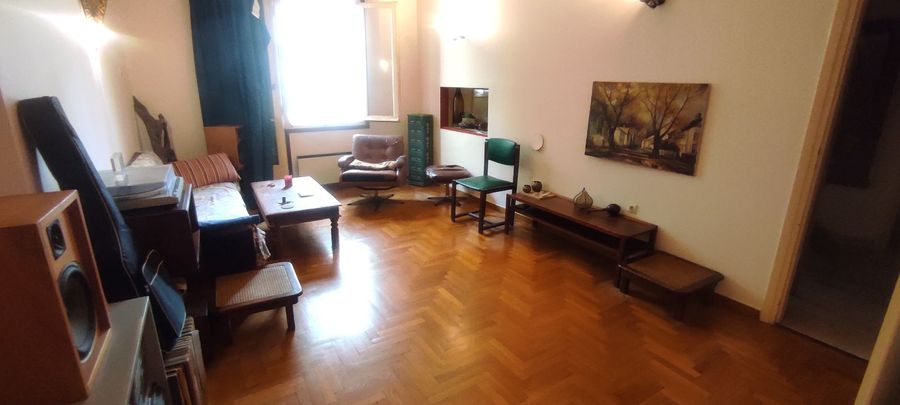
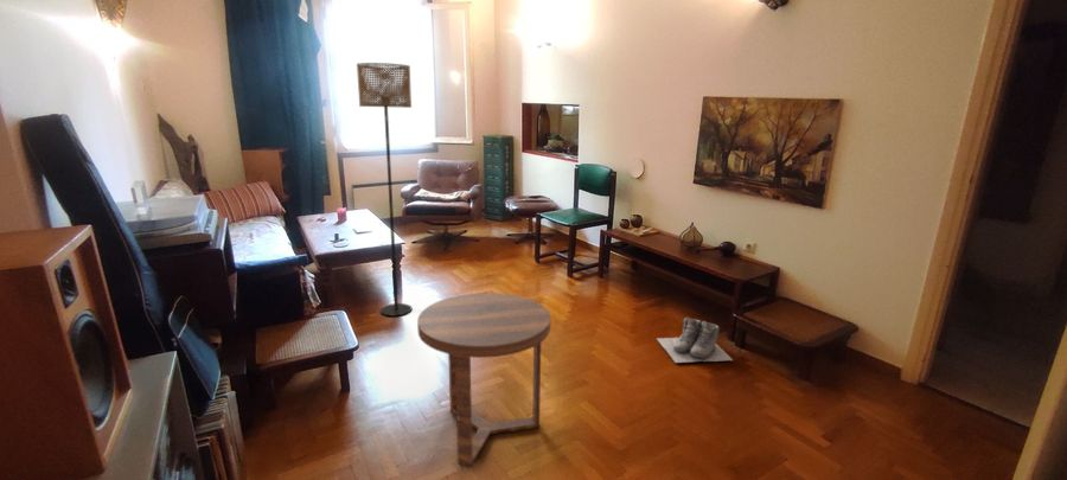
+ floor lamp [356,62,413,318]
+ side table [416,292,551,468]
+ boots [656,316,734,364]
